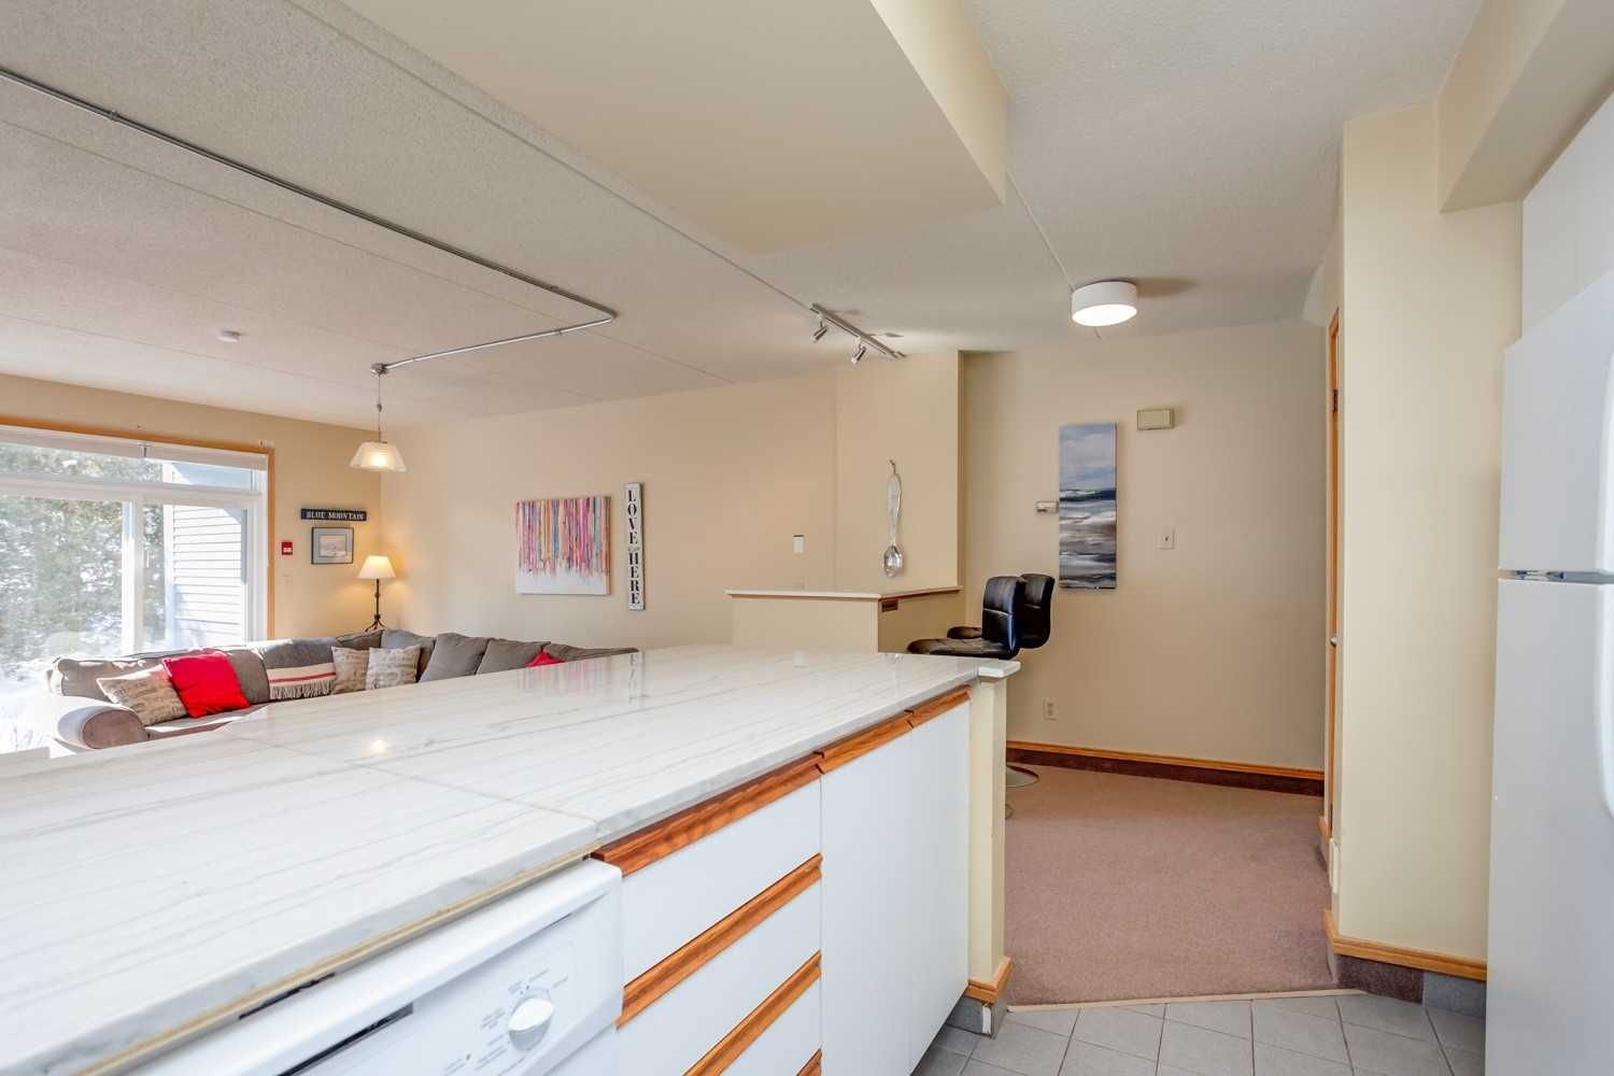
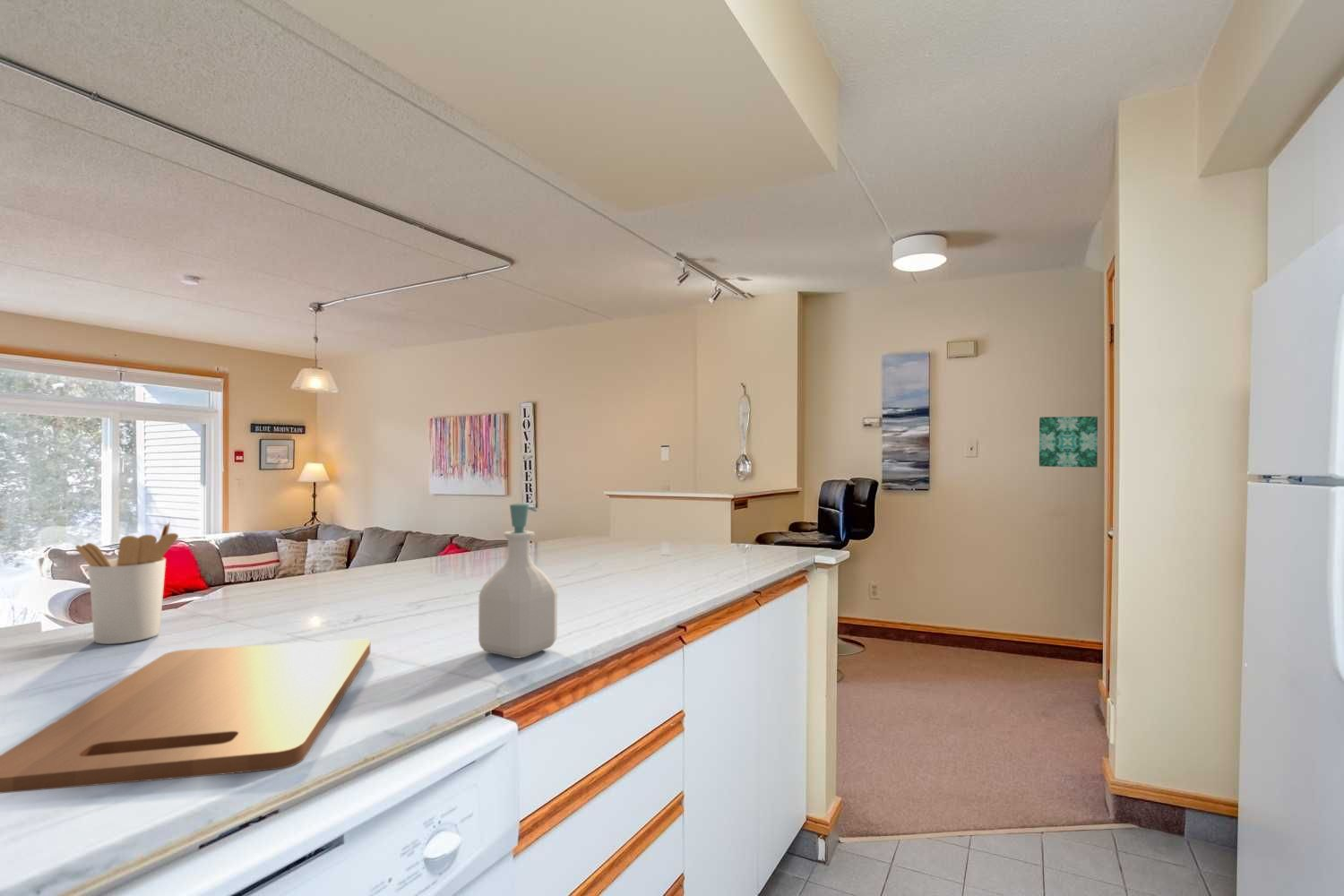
+ utensil holder [74,521,179,645]
+ cutting board [0,639,371,794]
+ wall art [1038,416,1098,469]
+ soap bottle [478,503,558,659]
